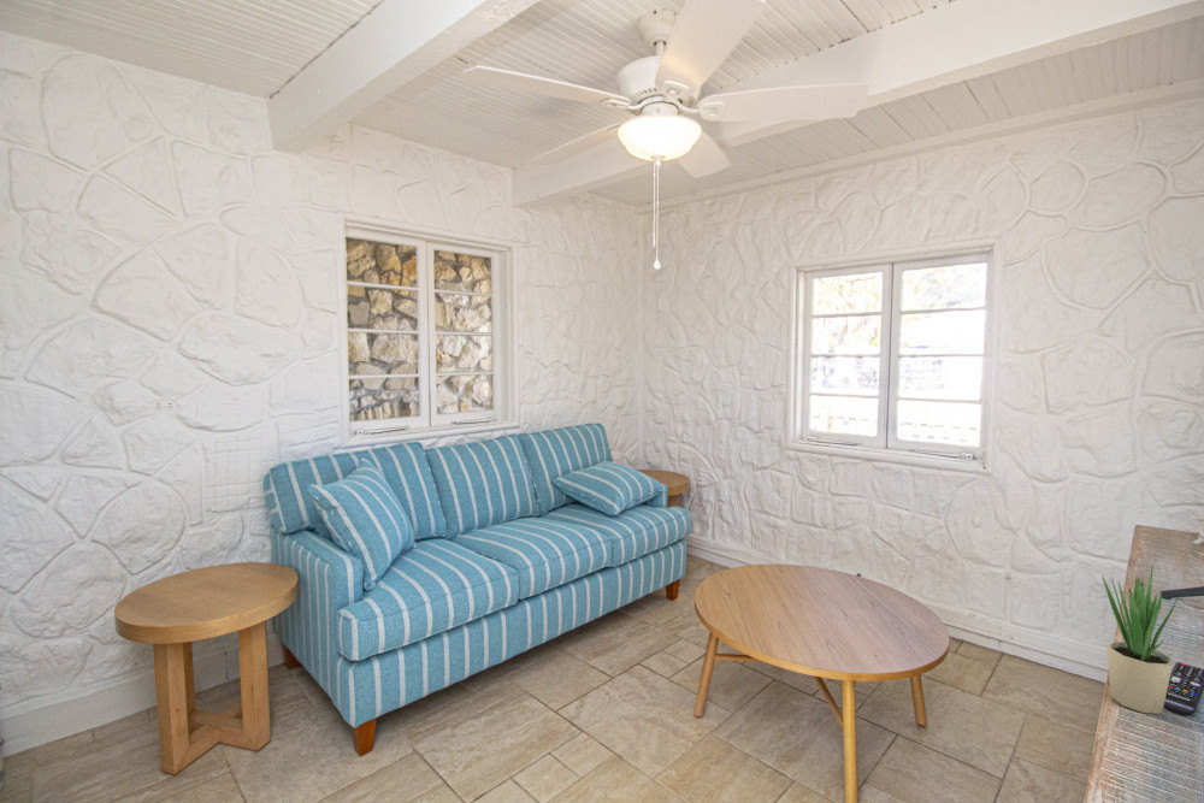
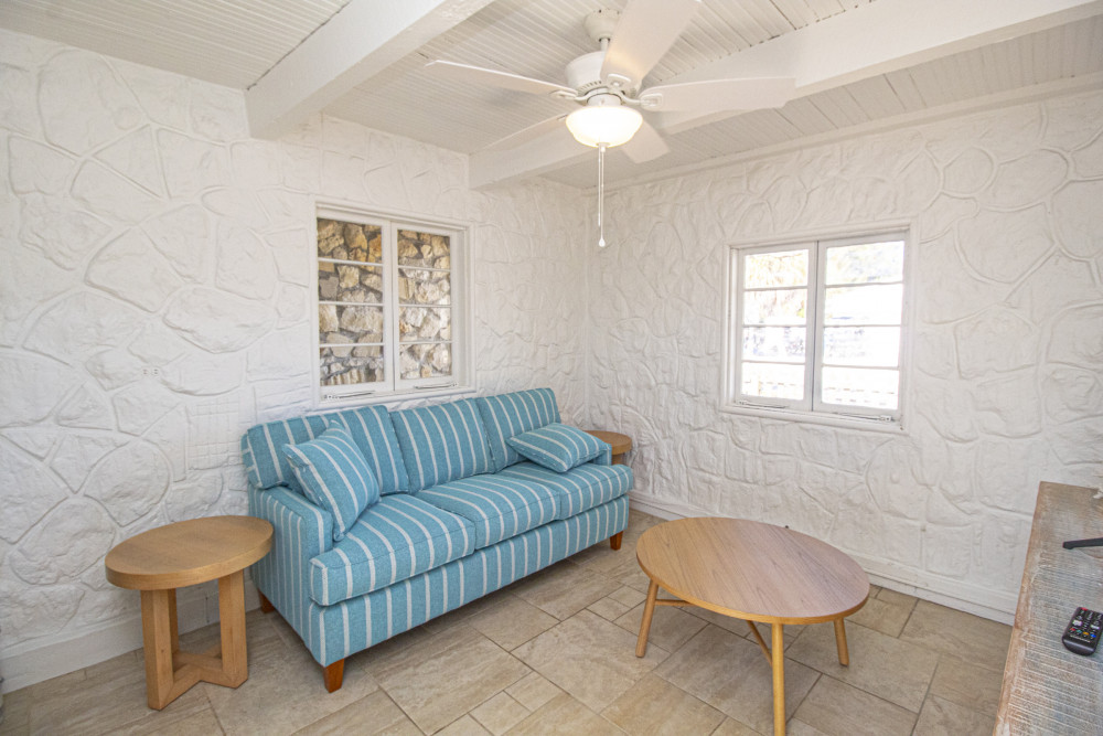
- potted plant [1100,566,1179,715]
